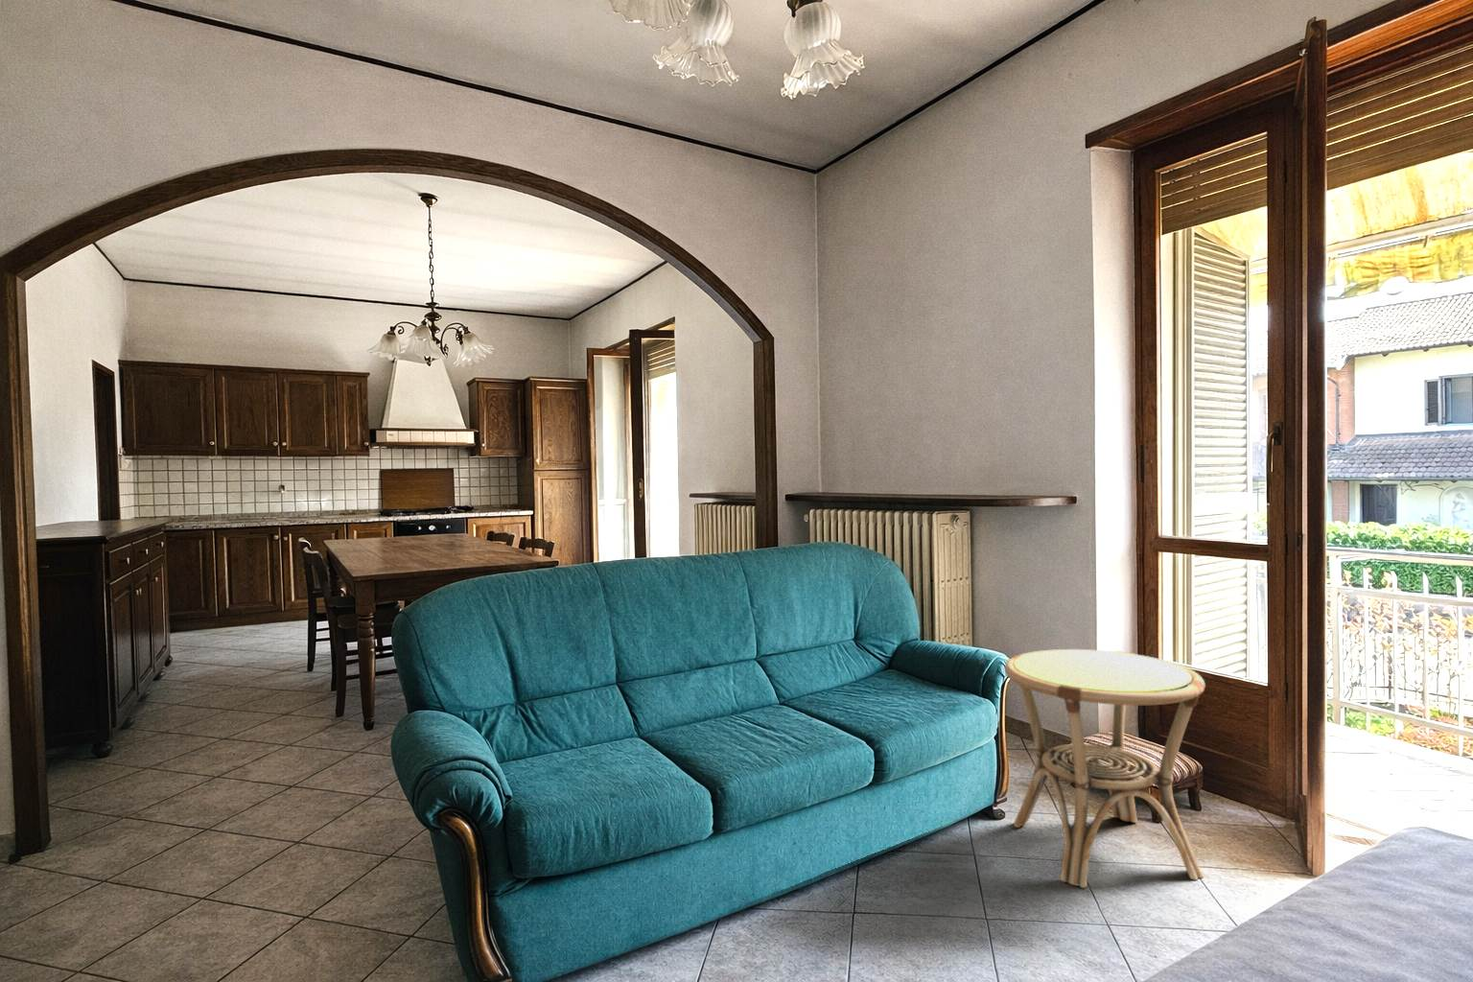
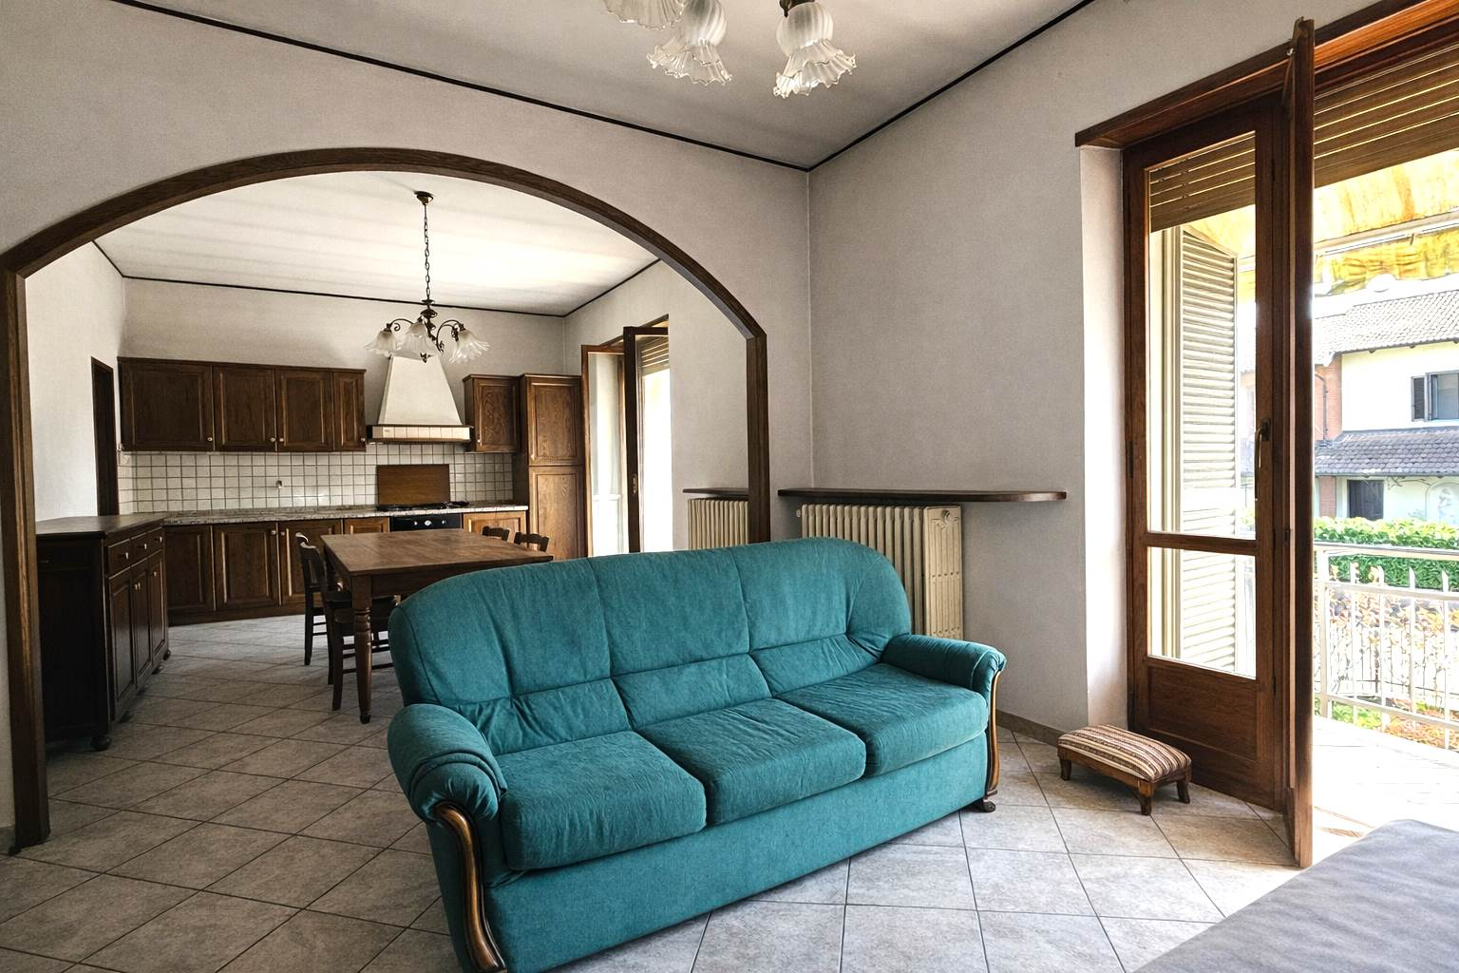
- side table [1004,648,1207,889]
